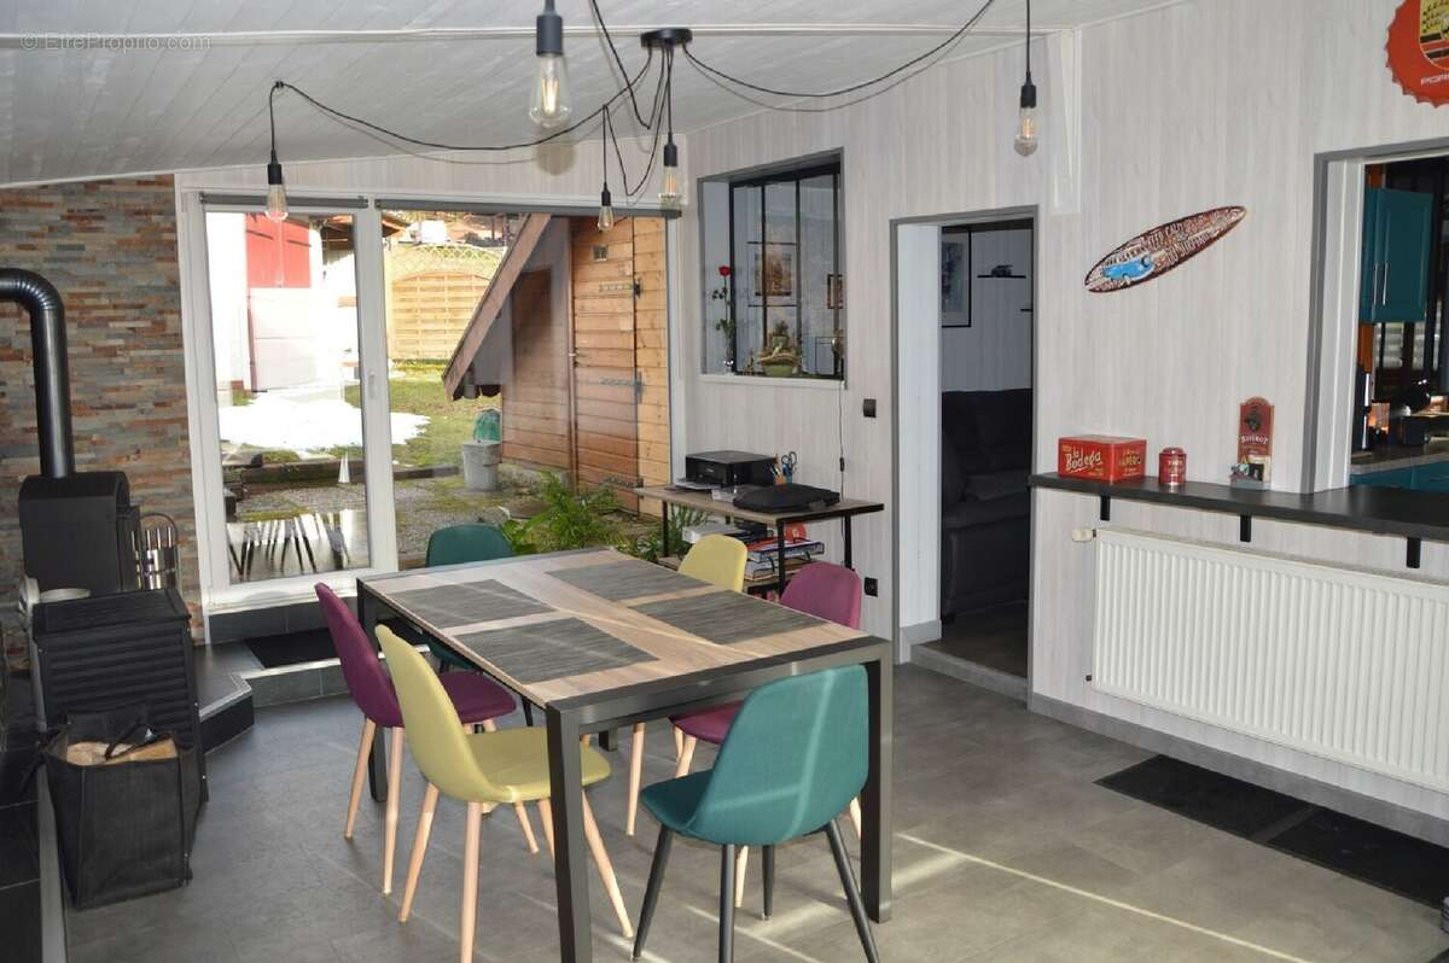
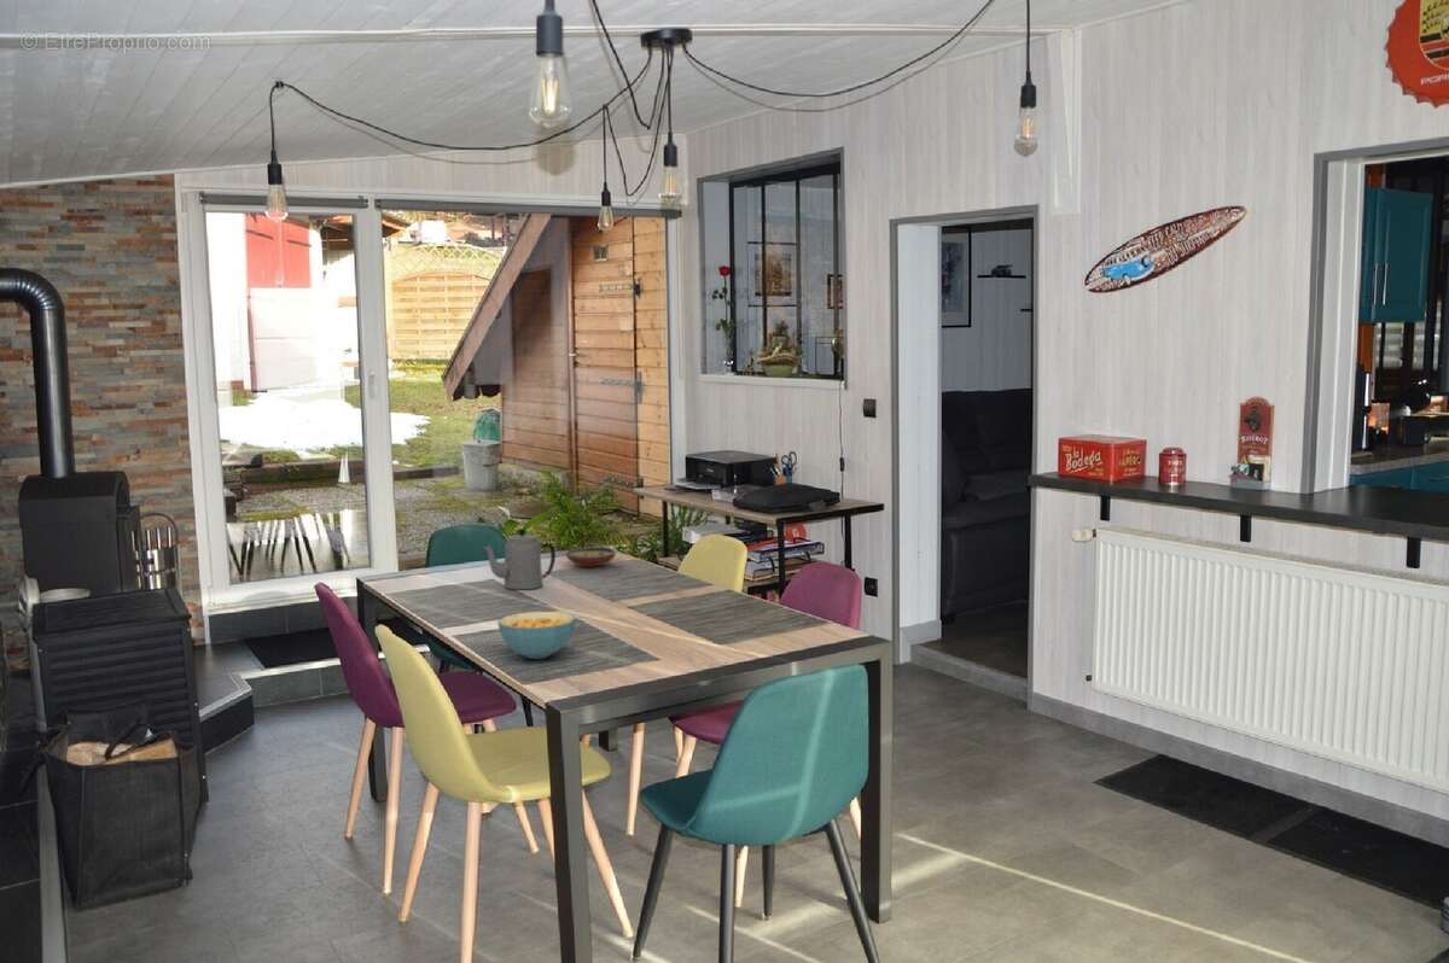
+ decorative bowl [564,547,617,568]
+ teapot [483,527,557,591]
+ cereal bowl [496,611,577,660]
